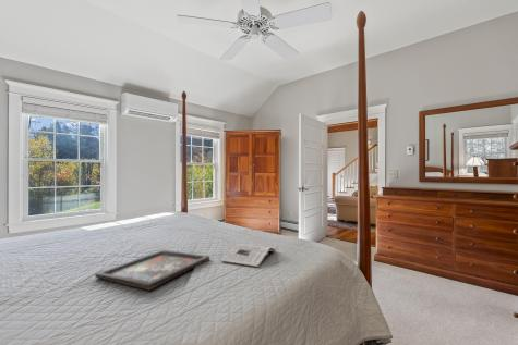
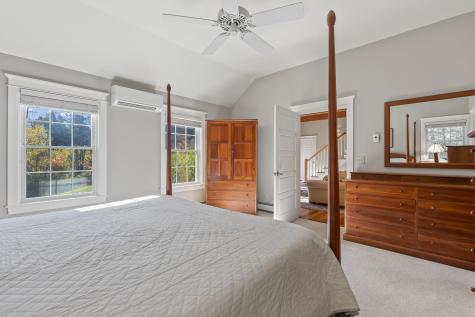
- decorative tray [94,249,210,292]
- magazine [220,243,277,268]
